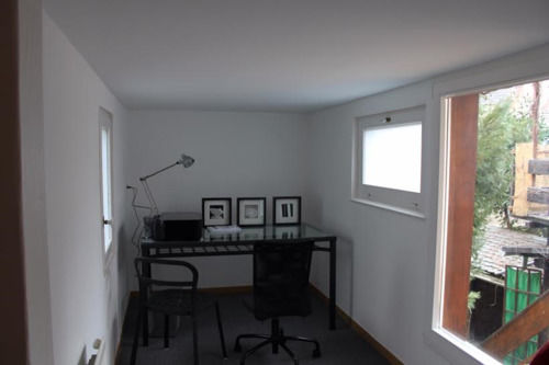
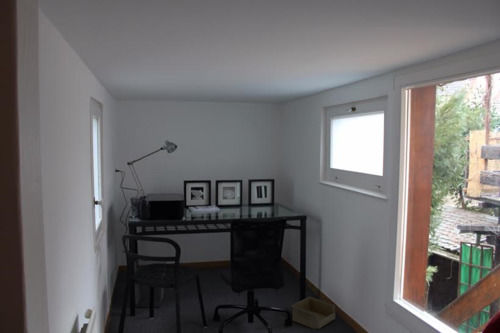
+ storage bin [290,296,336,330]
